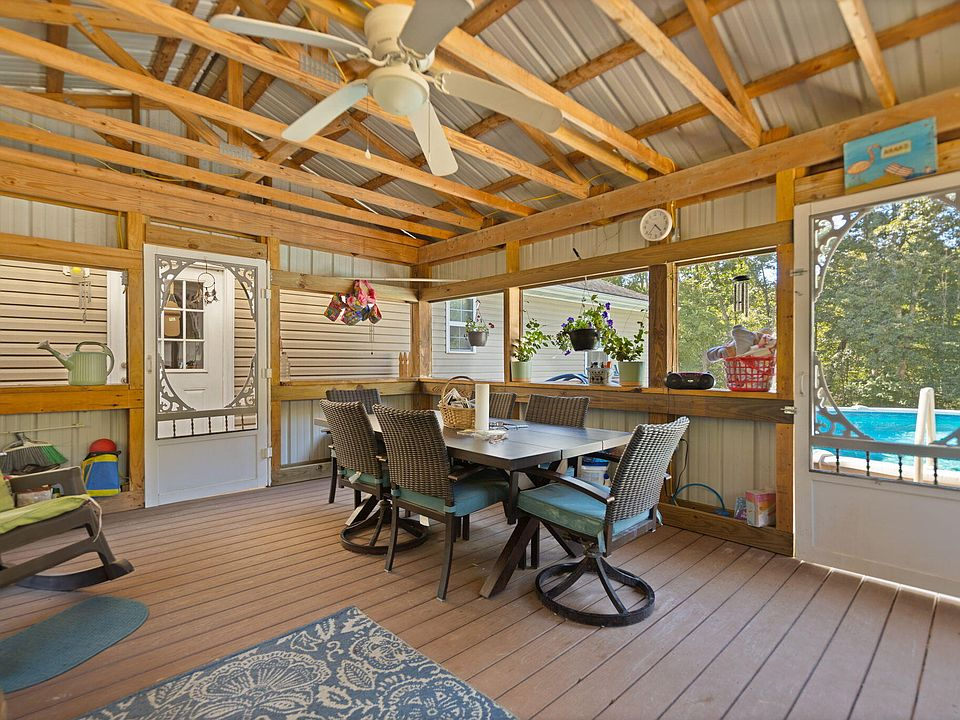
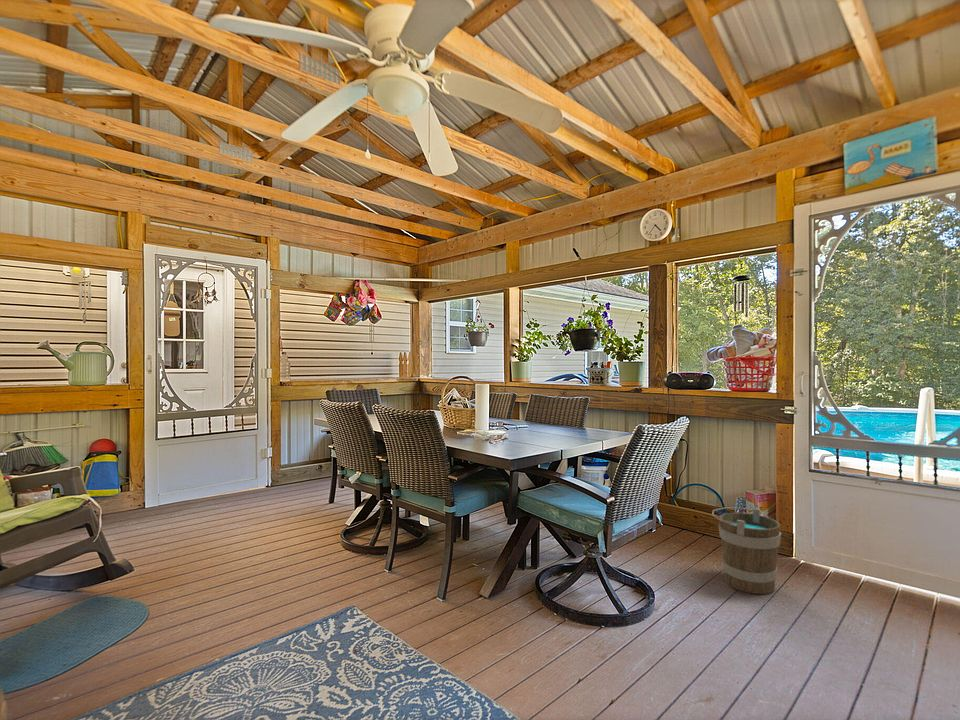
+ bucket [711,507,782,595]
